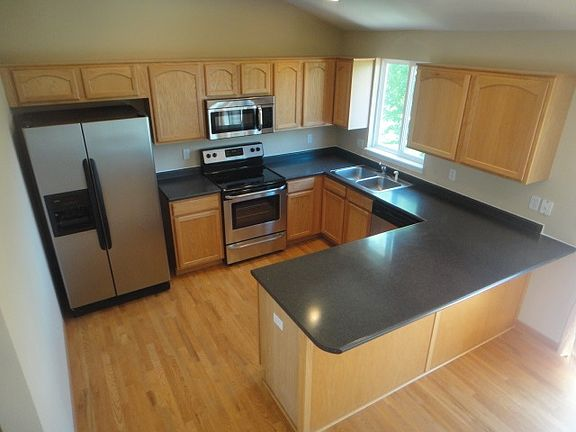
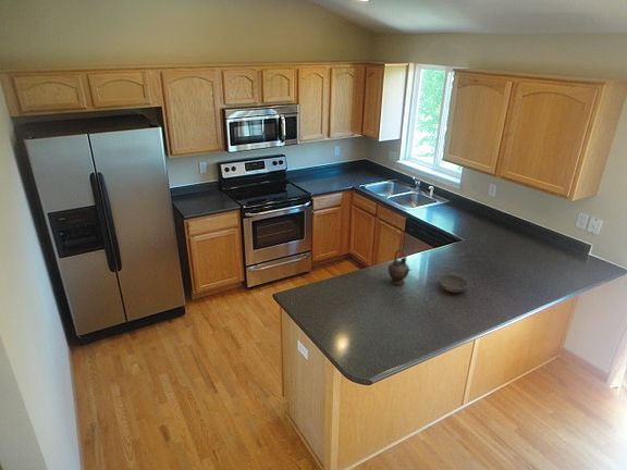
+ bowl [438,274,469,294]
+ teapot [388,248,413,286]
